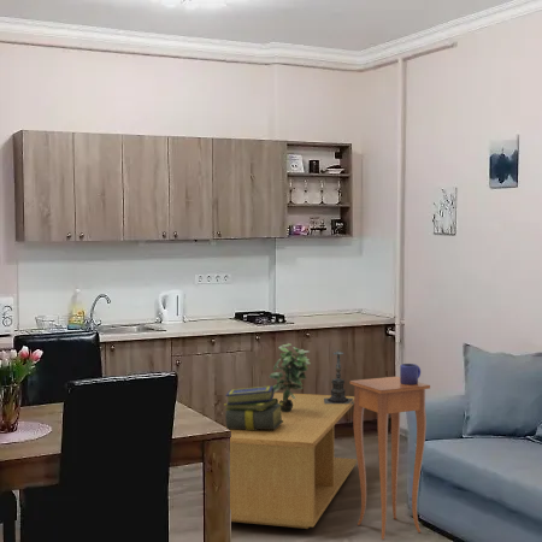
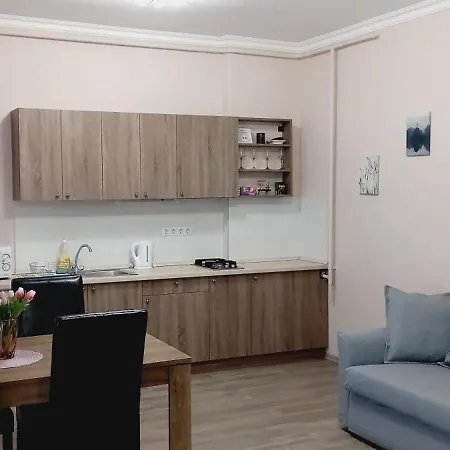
- candle holder [324,350,354,403]
- coffee table [224,391,358,530]
- mug [399,363,422,385]
- potted plant [267,343,312,412]
- stack of books [223,385,283,430]
- side table [349,376,431,541]
